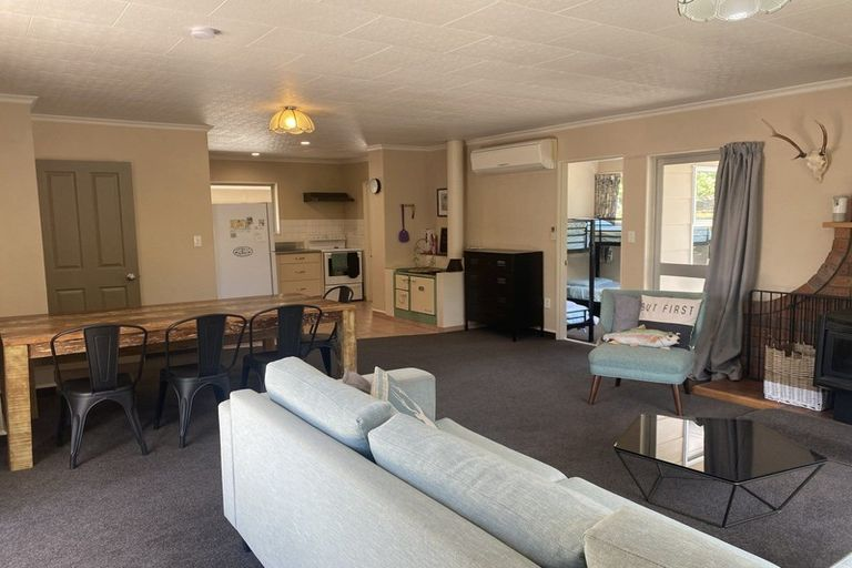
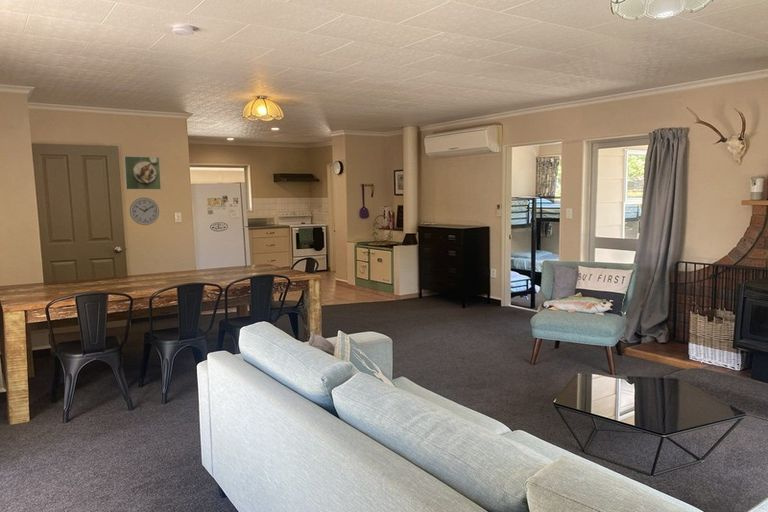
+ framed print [123,155,162,191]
+ wall clock [129,196,160,226]
